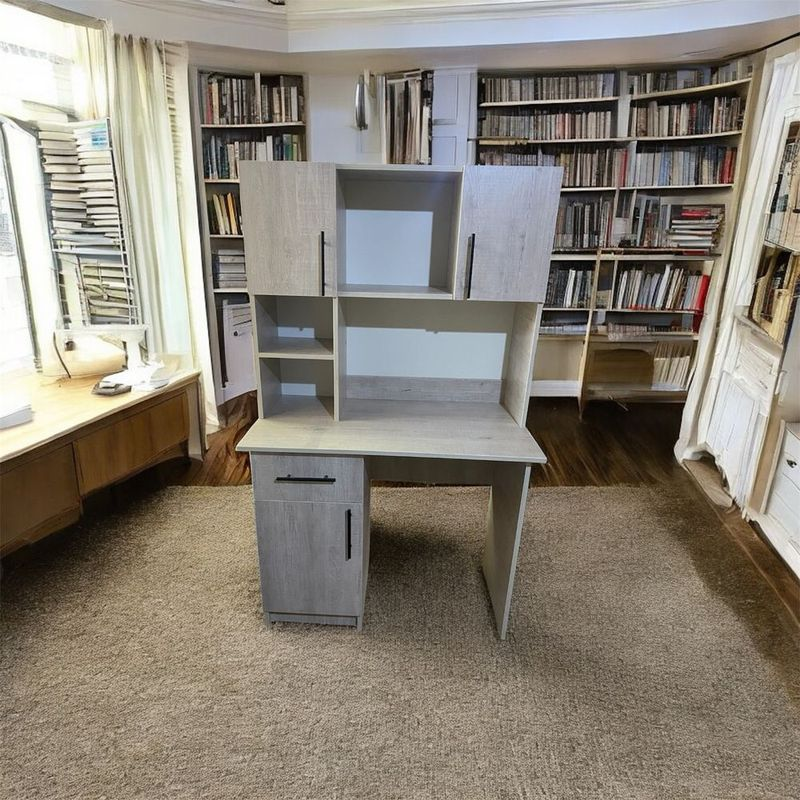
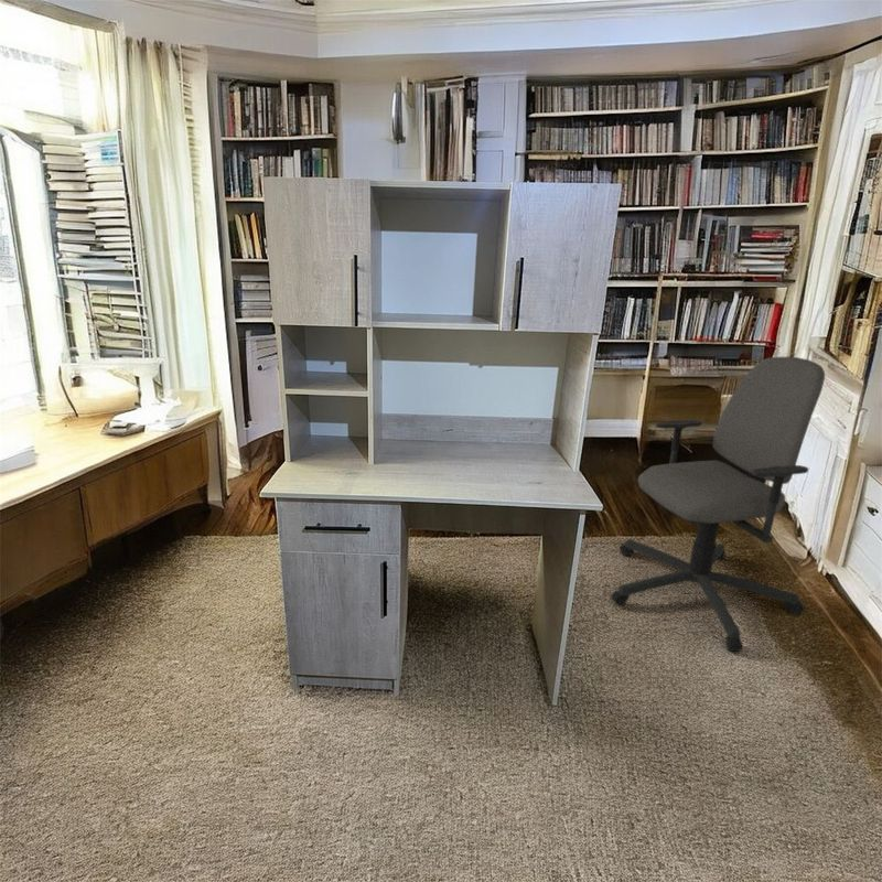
+ office chair [610,356,826,653]
